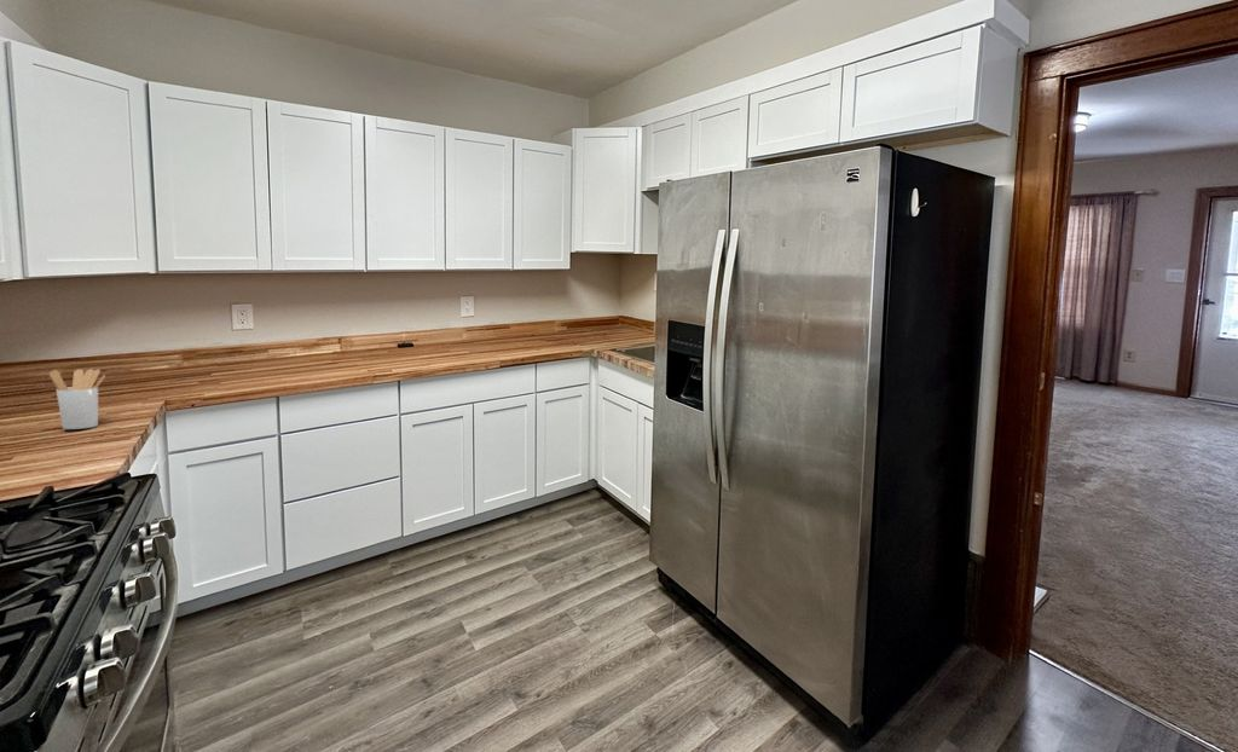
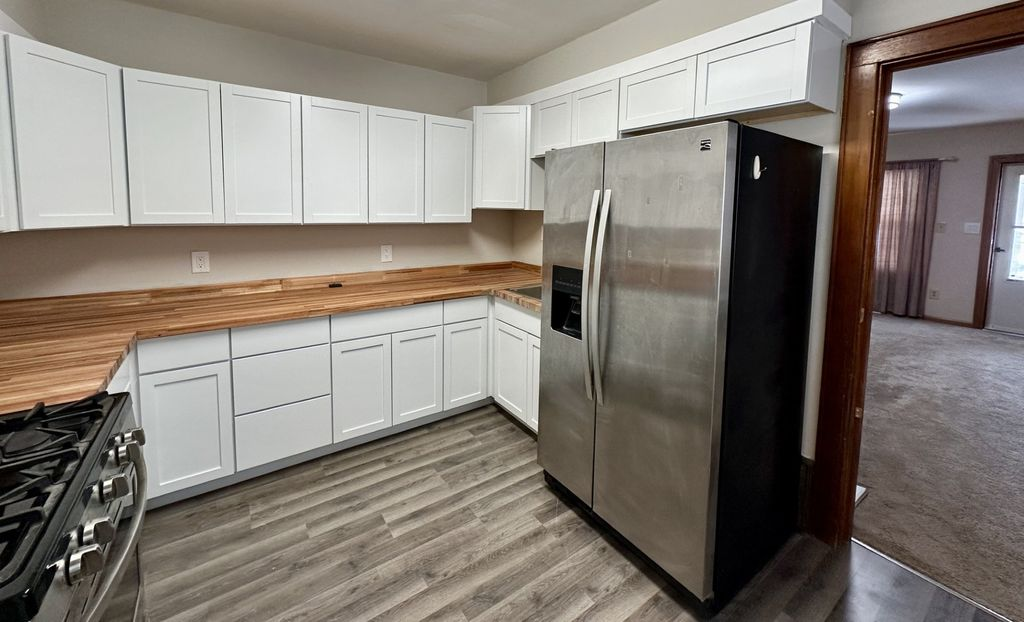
- utensil holder [48,368,106,430]
